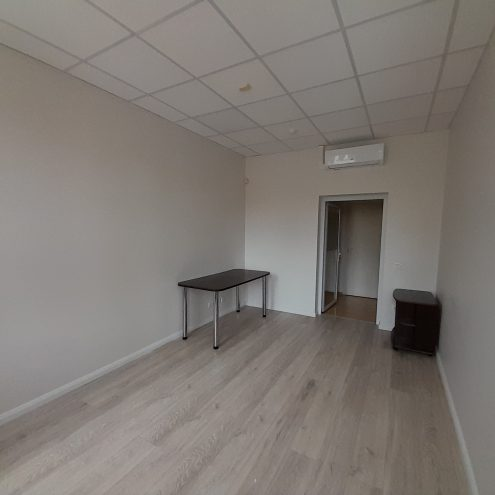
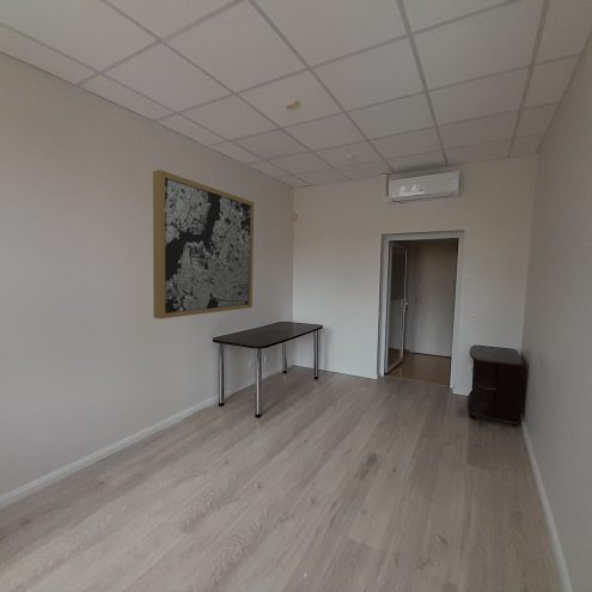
+ wall art [152,169,255,321]
